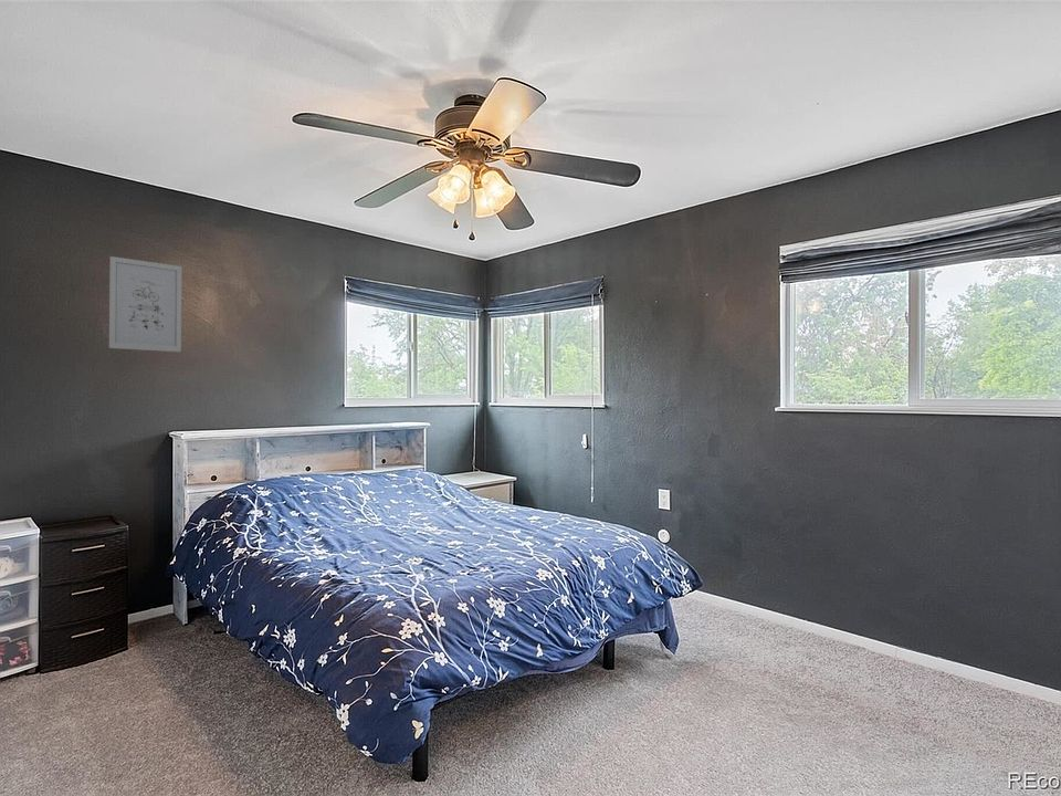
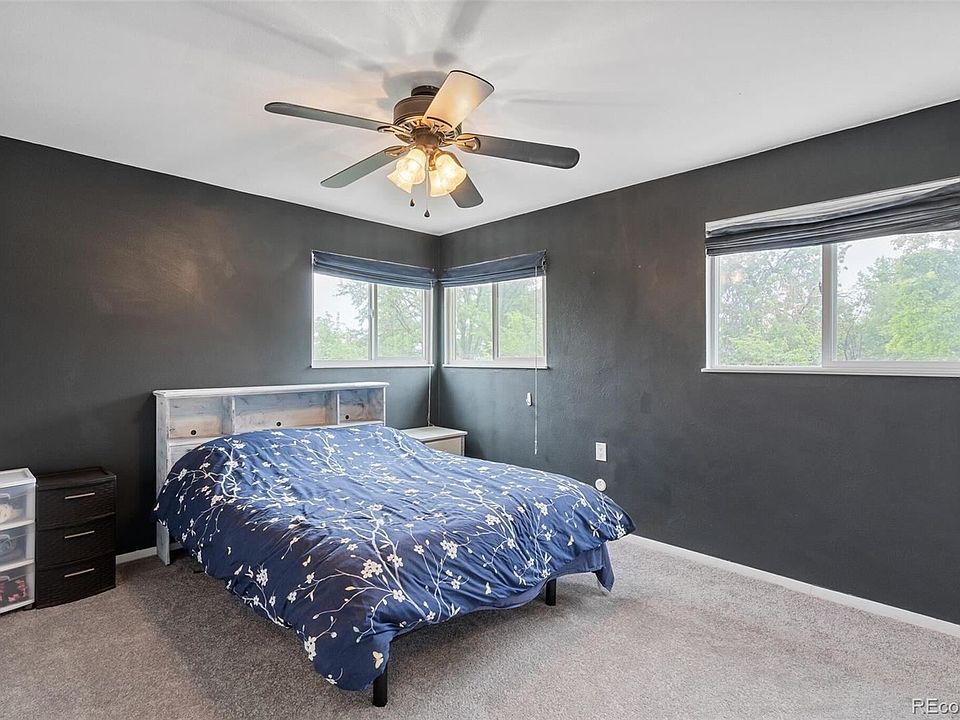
- wall art [108,255,182,353]
